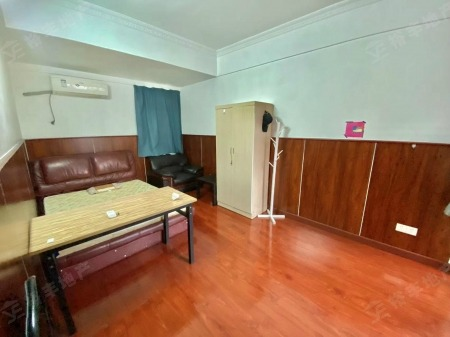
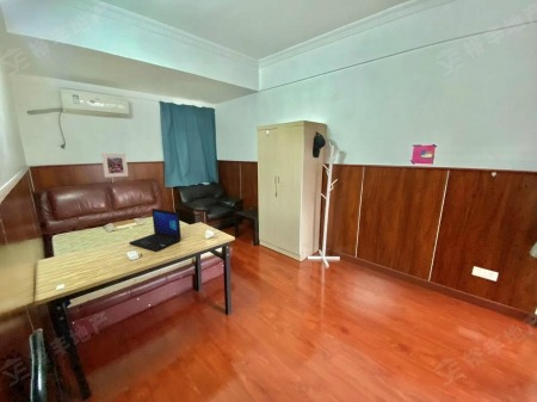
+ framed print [100,151,129,179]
+ laptop [128,208,183,252]
